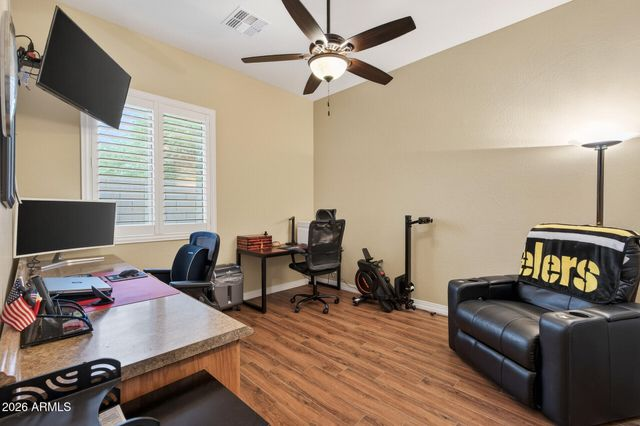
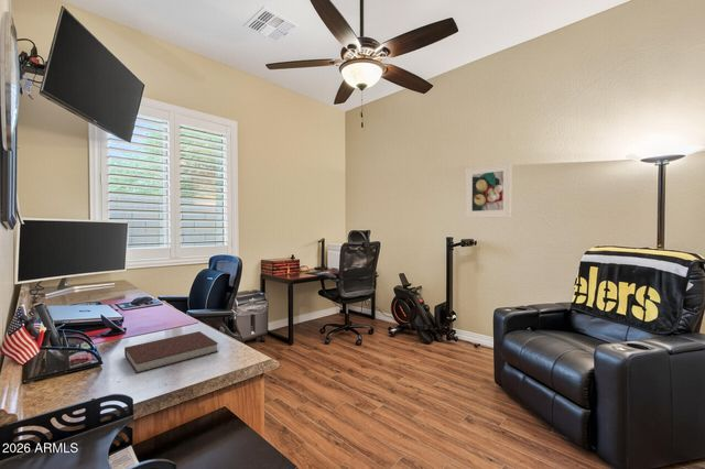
+ notebook [123,330,219,374]
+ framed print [464,162,513,219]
